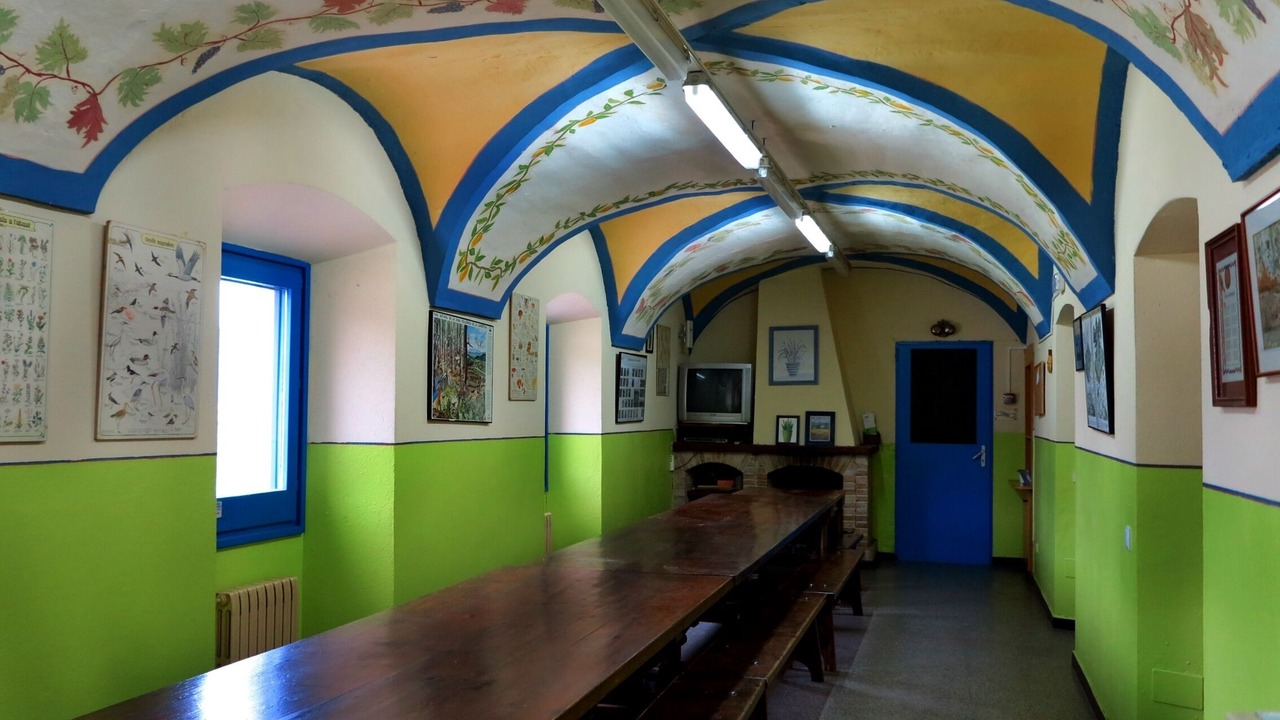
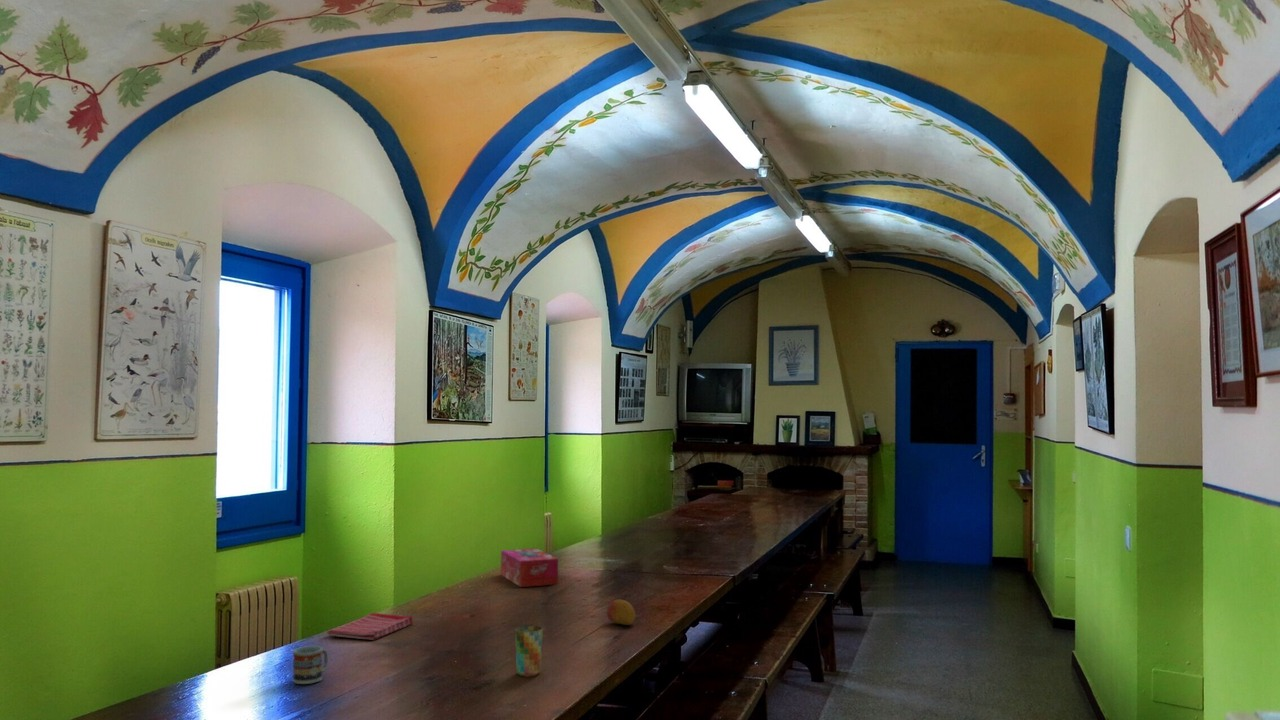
+ dish towel [326,612,414,641]
+ fruit [606,599,636,626]
+ cup [292,645,329,685]
+ tissue box [500,547,559,588]
+ cup [514,625,544,678]
